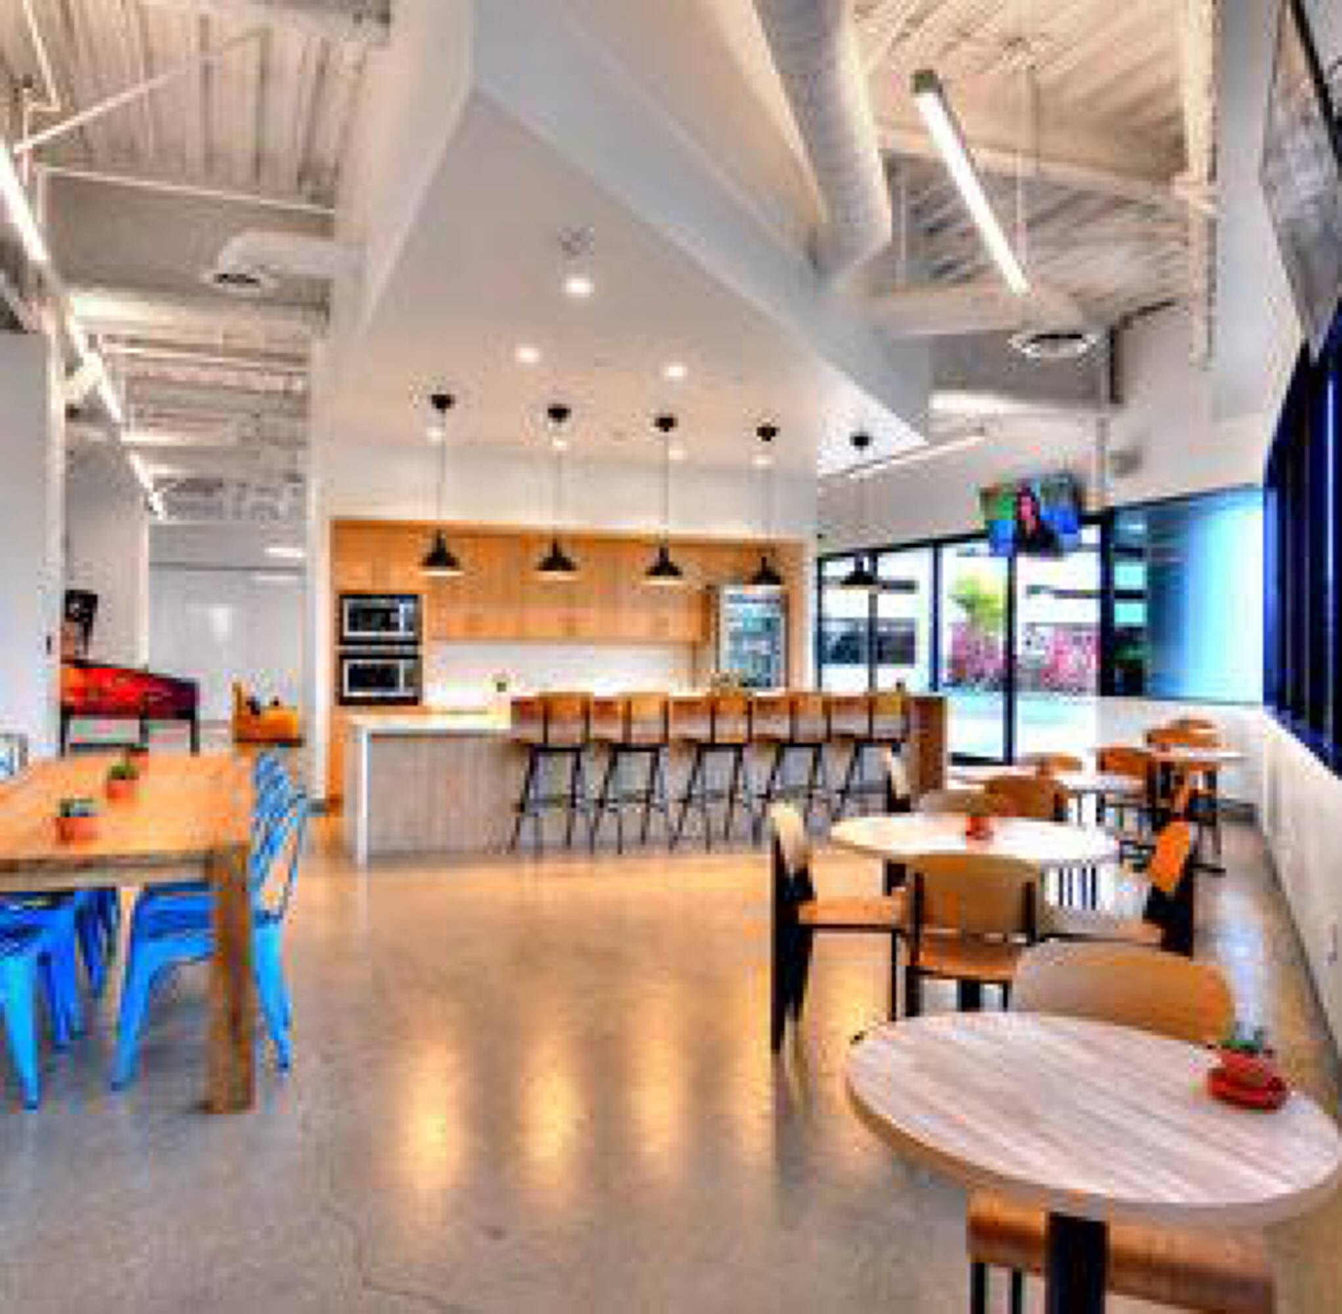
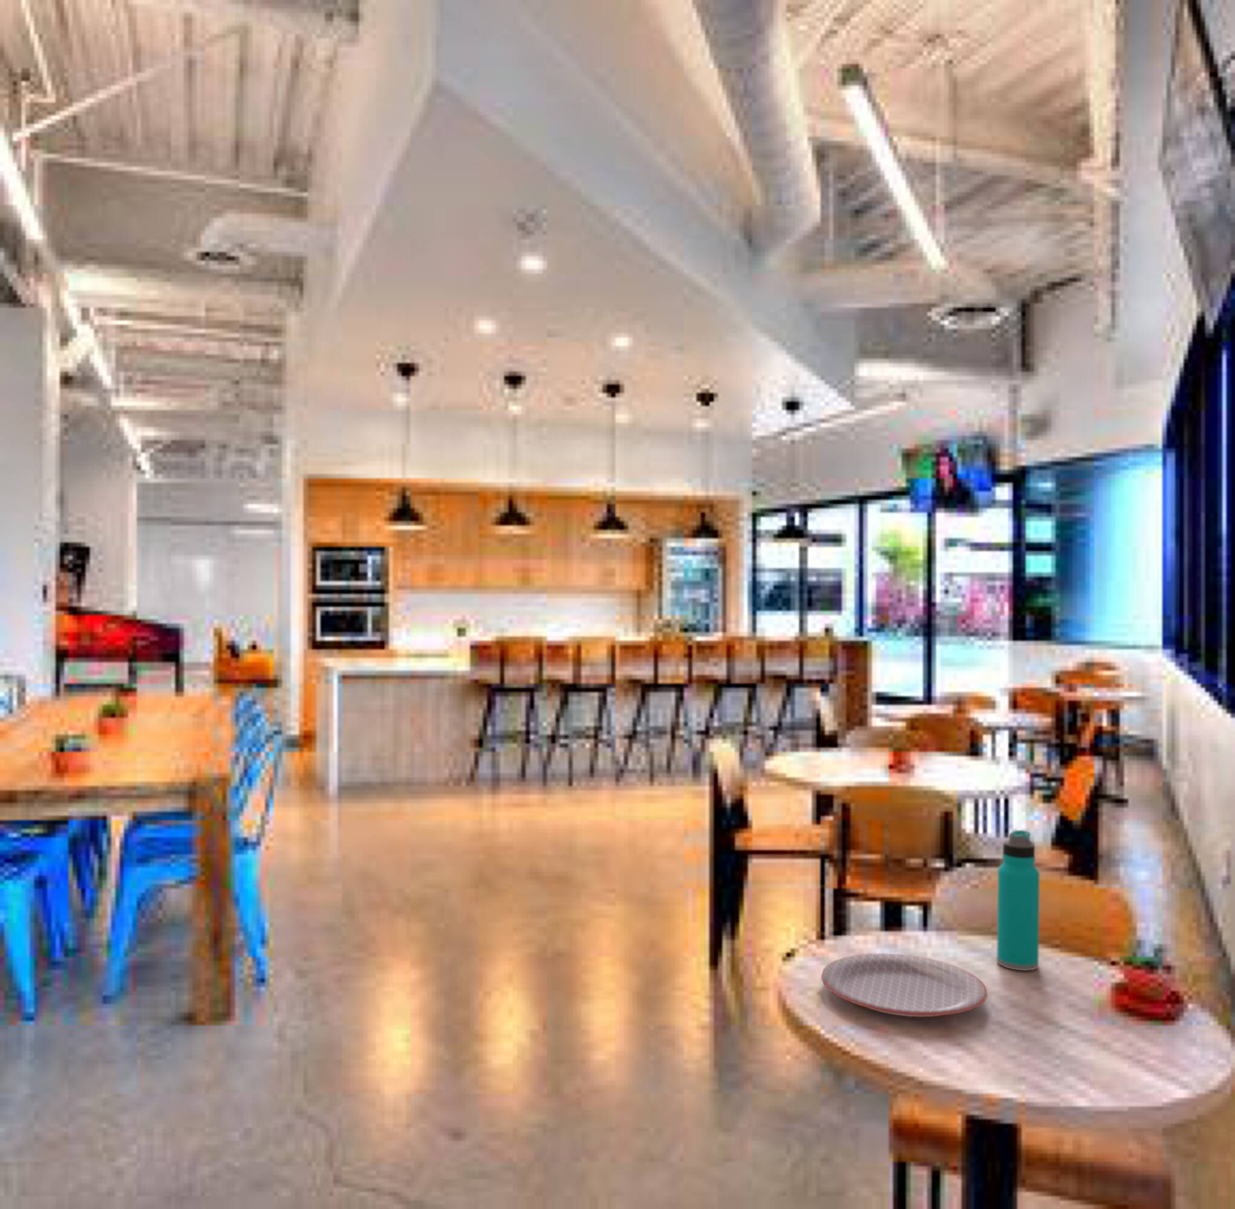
+ water bottle [996,829,1040,971]
+ plate [821,952,988,1017]
